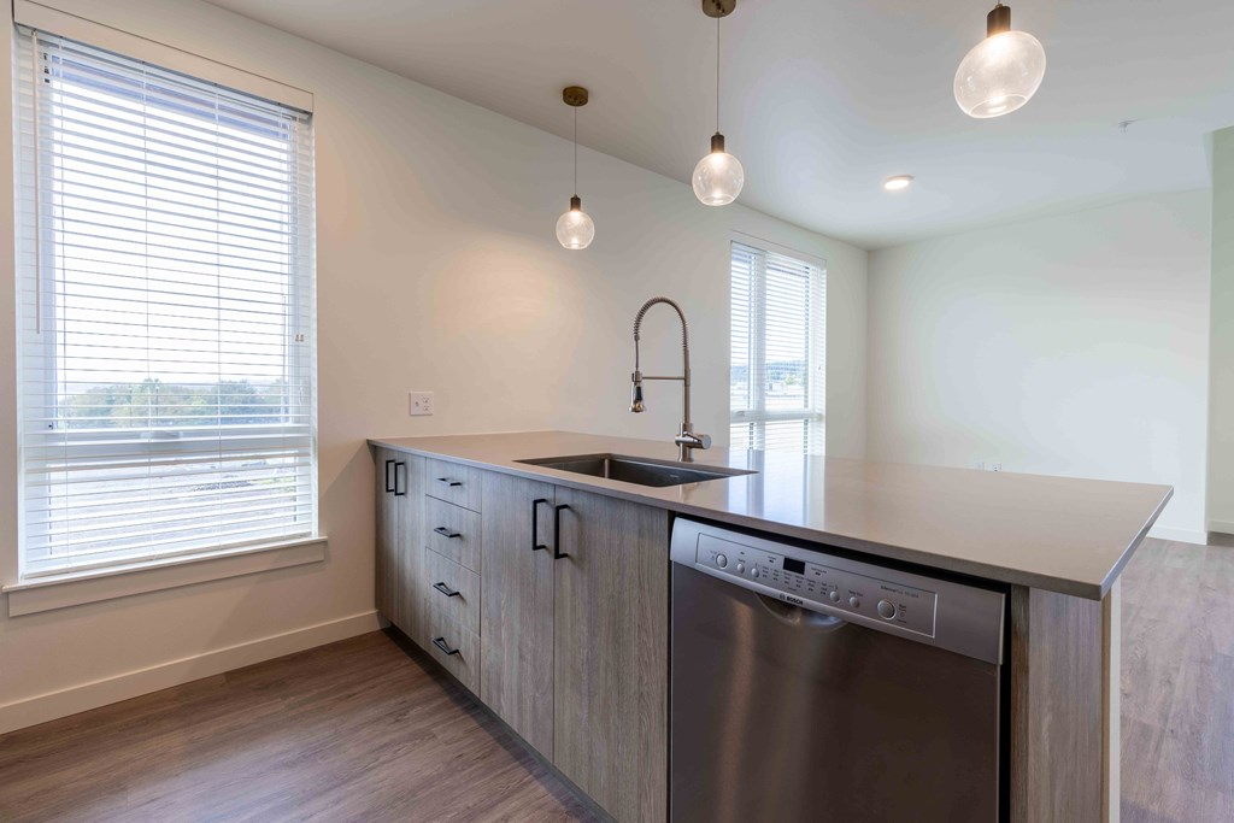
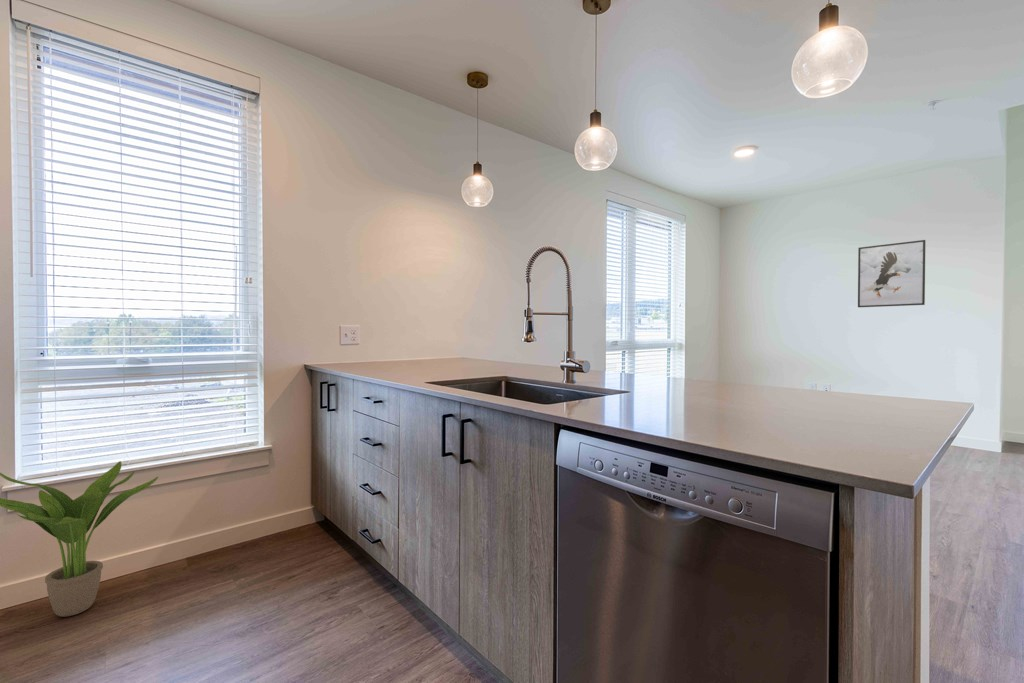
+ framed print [857,239,926,308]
+ potted plant [0,460,159,618]
